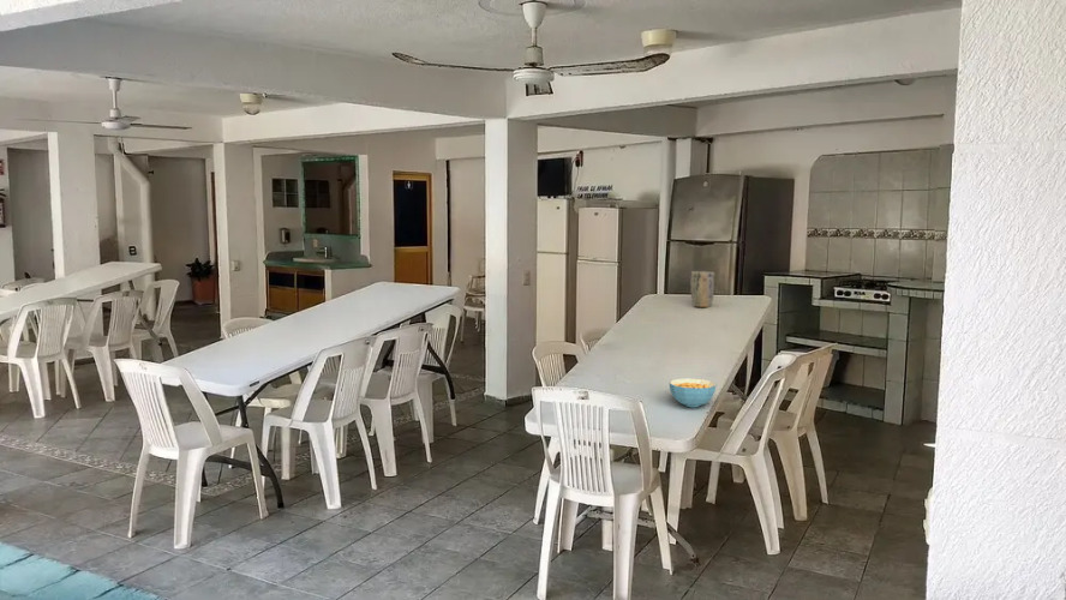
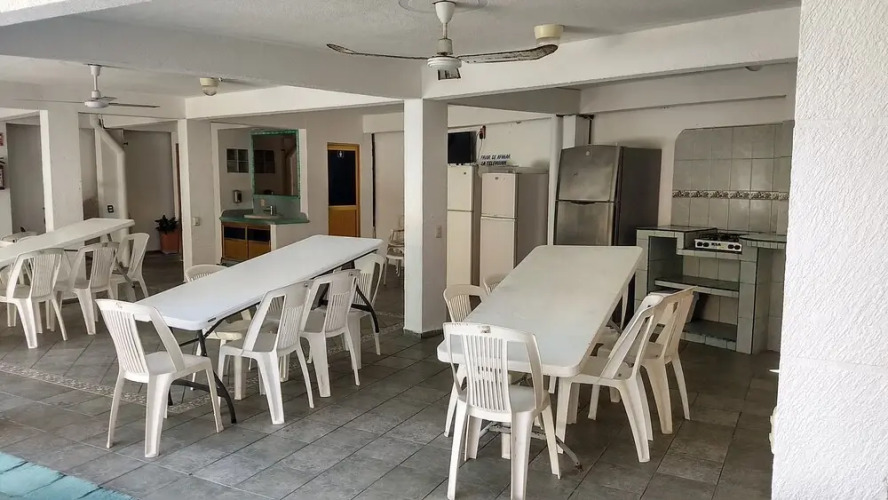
- cereal bowl [669,378,718,408]
- plant pot [689,270,715,308]
